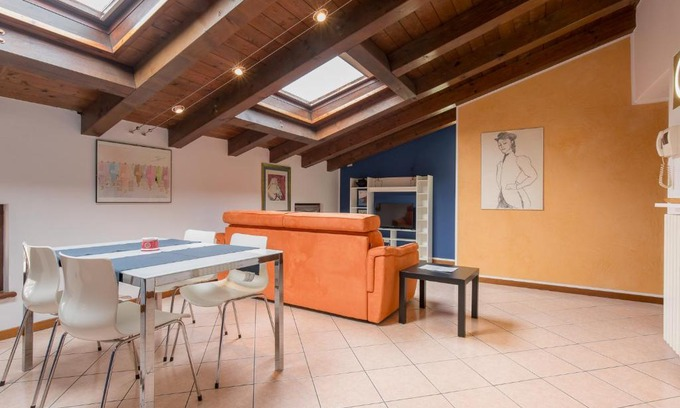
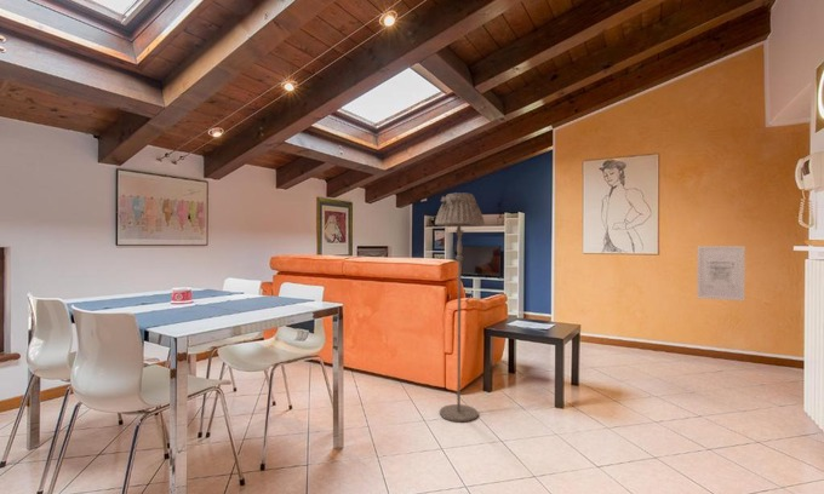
+ floor lamp [434,191,486,423]
+ wall art [696,245,746,301]
